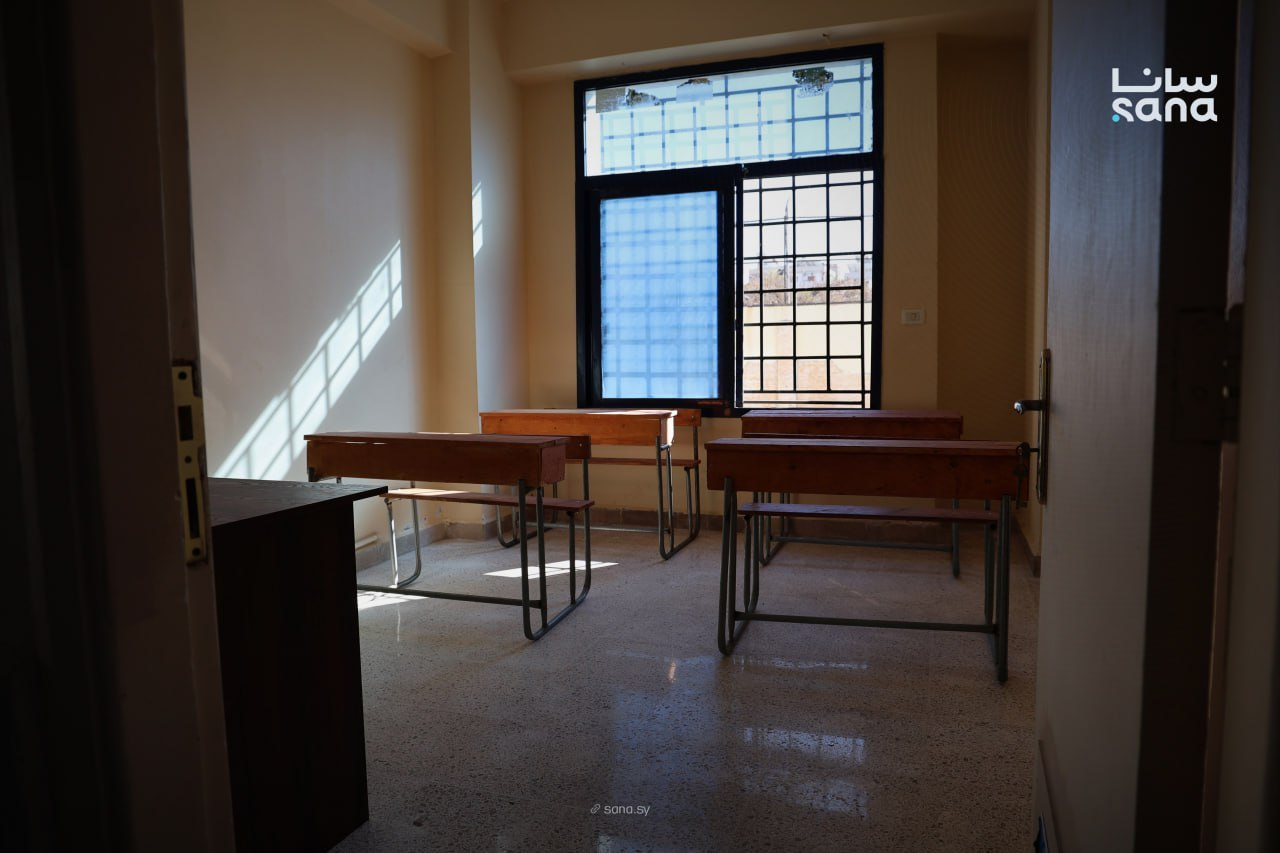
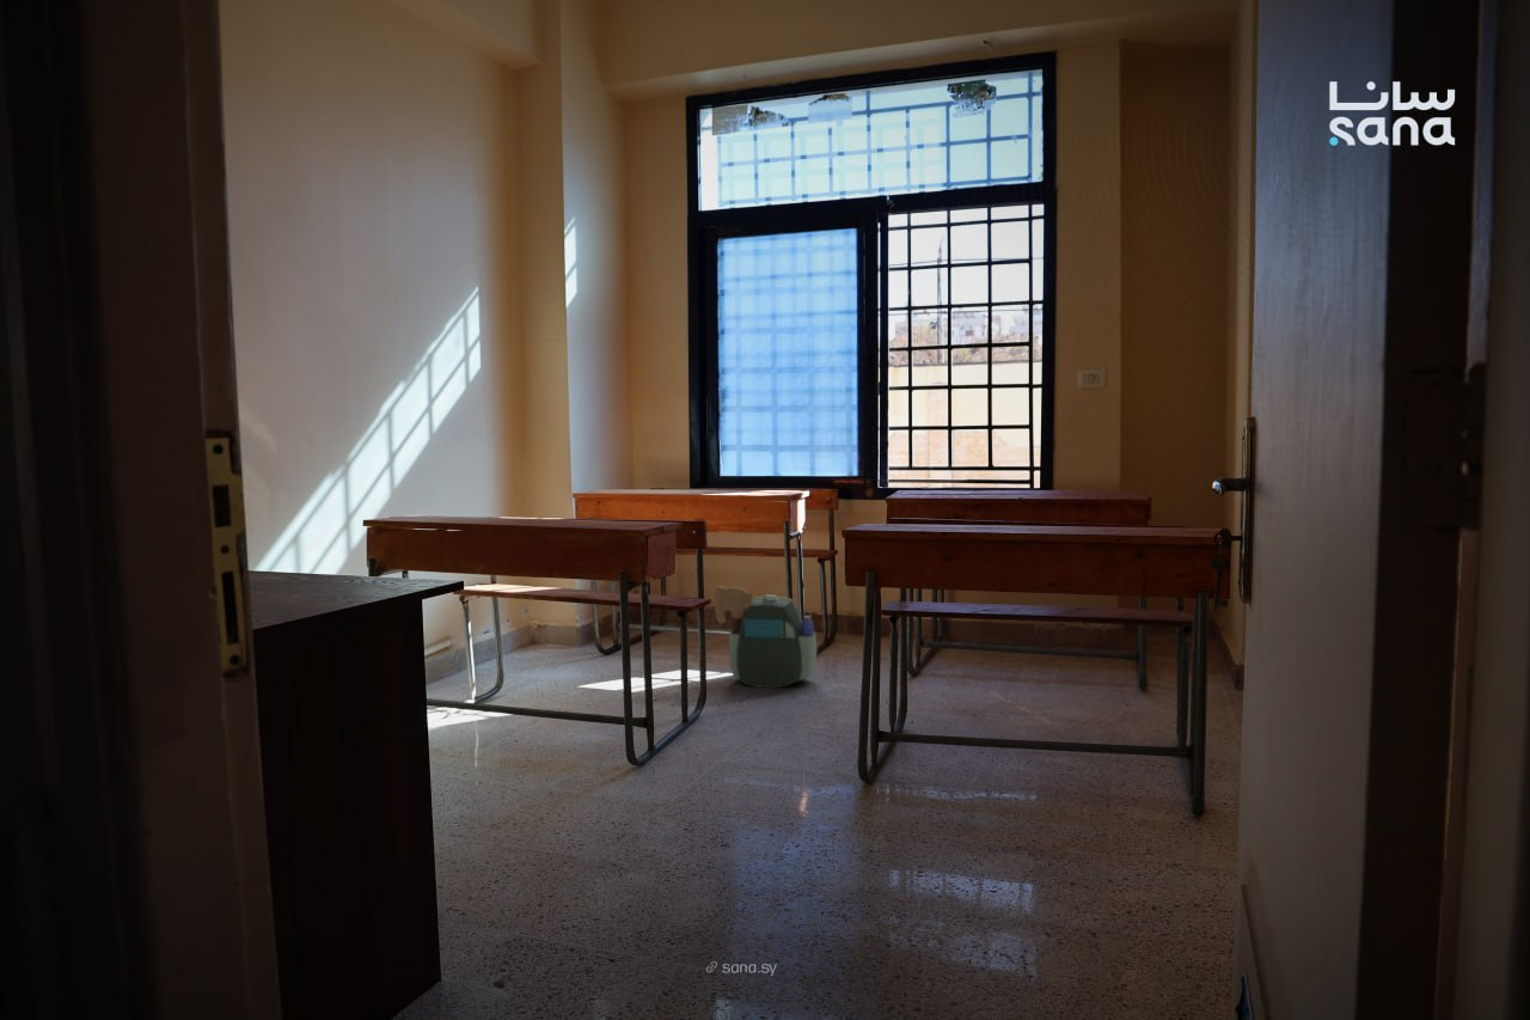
+ backpack [714,585,818,689]
